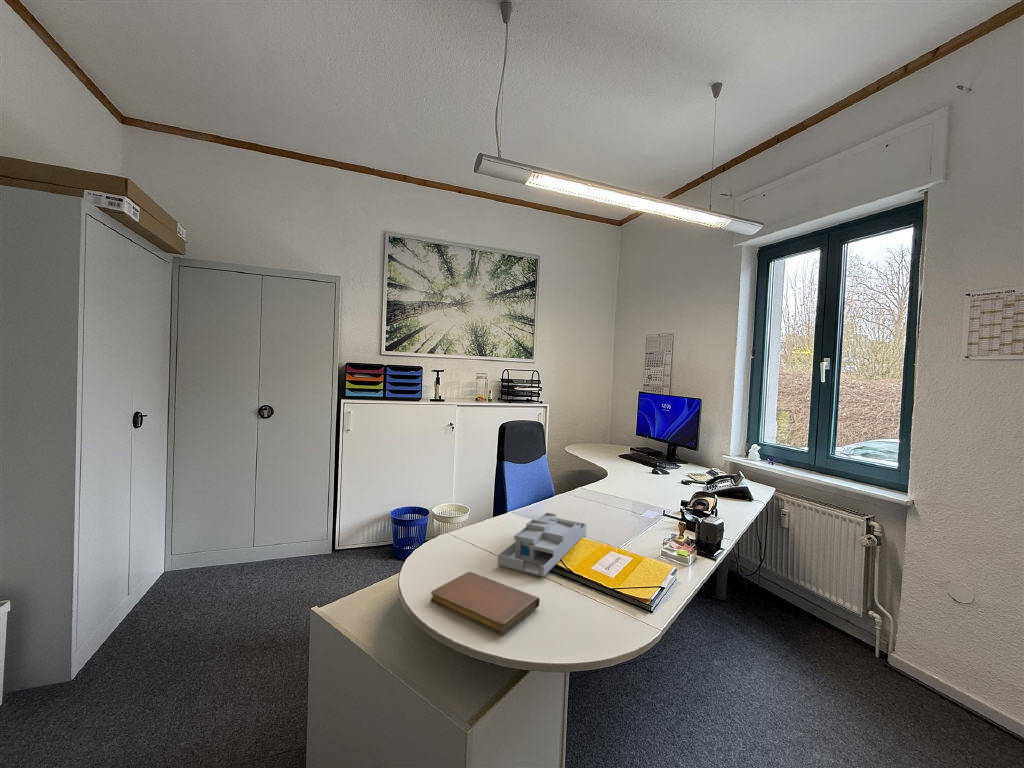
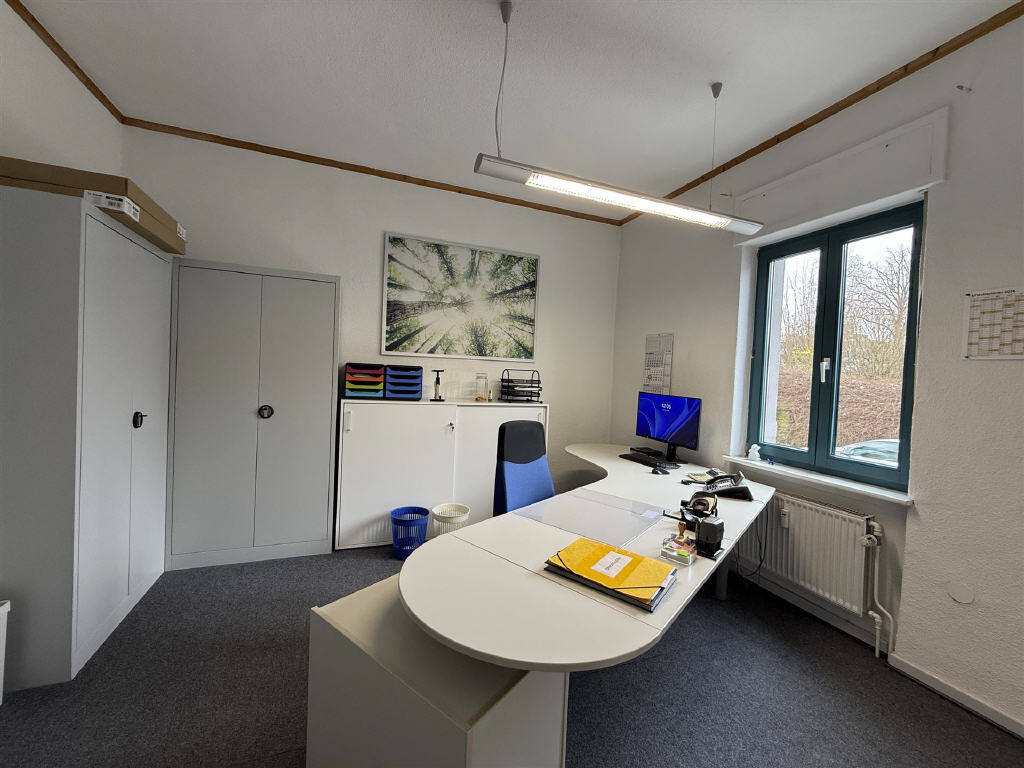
- notebook [430,571,541,635]
- desk organizer [497,512,588,578]
